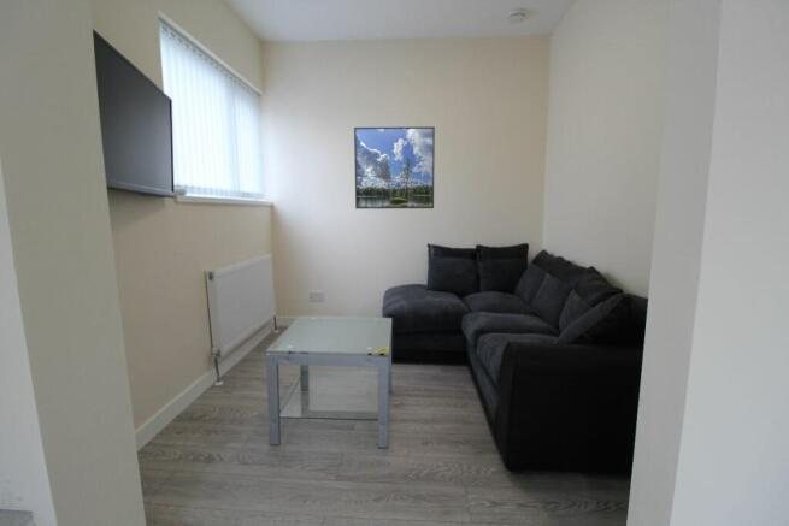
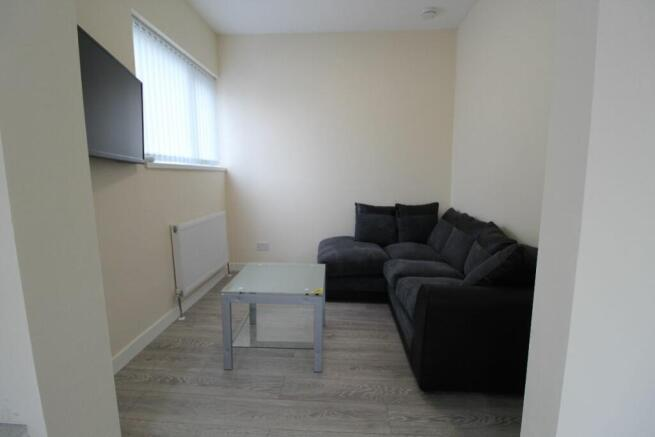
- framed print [353,125,436,209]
